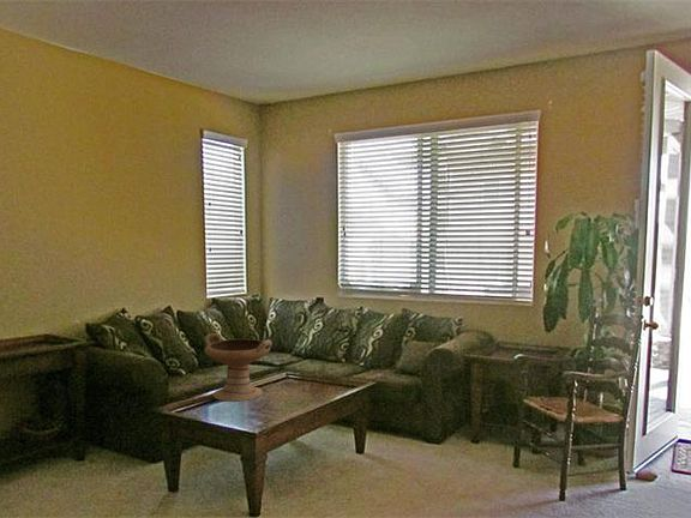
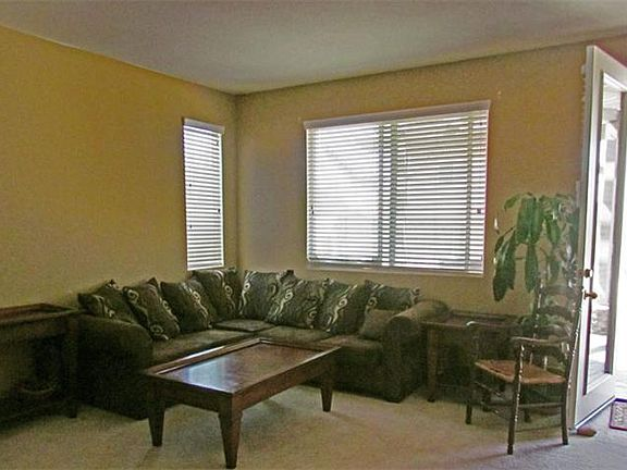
- decorative bowl [204,332,274,403]
